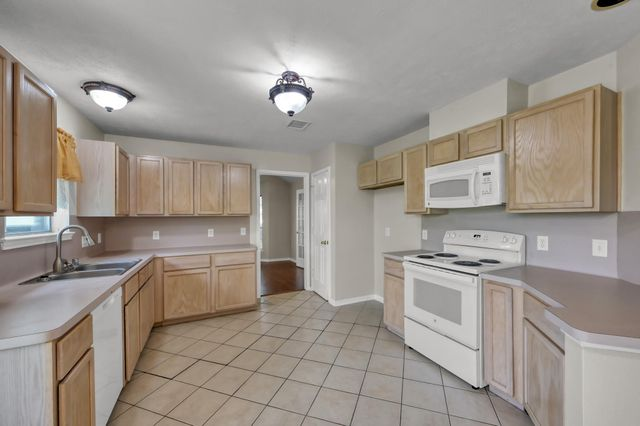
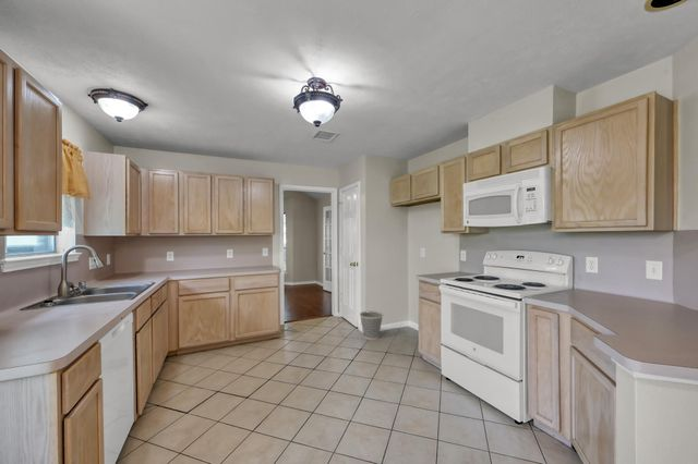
+ wastebasket [359,309,384,341]
